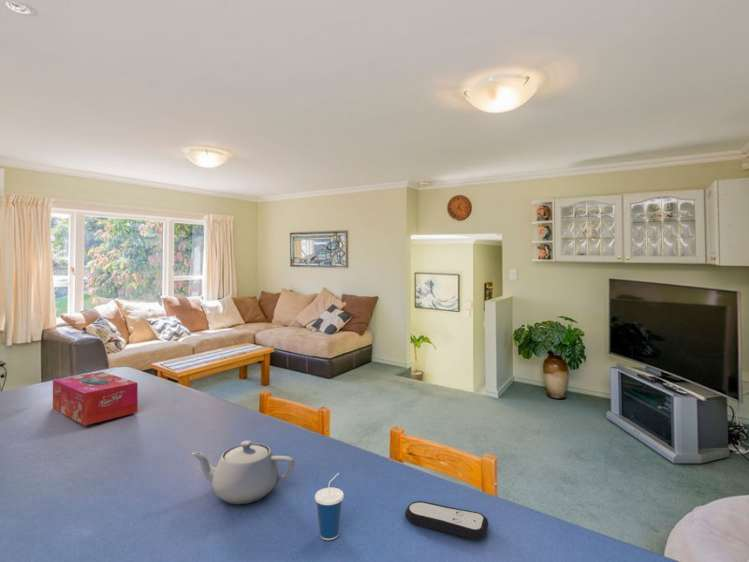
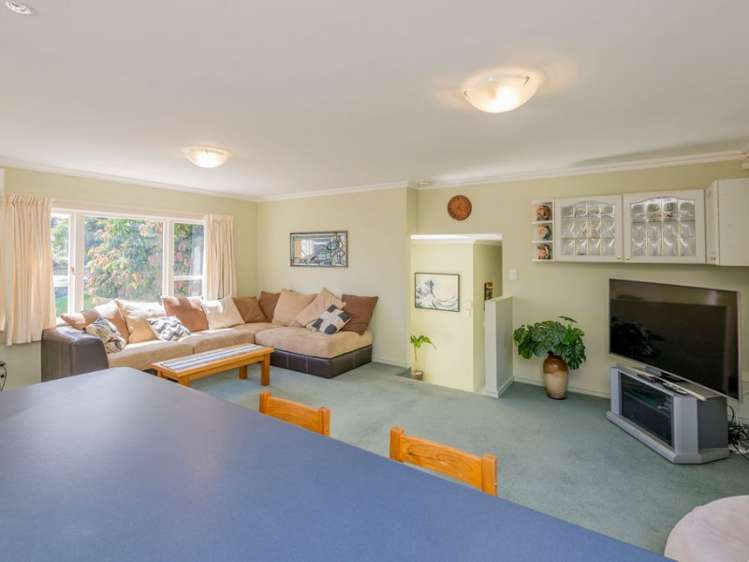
- remote control [404,500,489,541]
- teapot [191,440,296,505]
- tissue box [52,371,139,427]
- cup [314,472,345,541]
